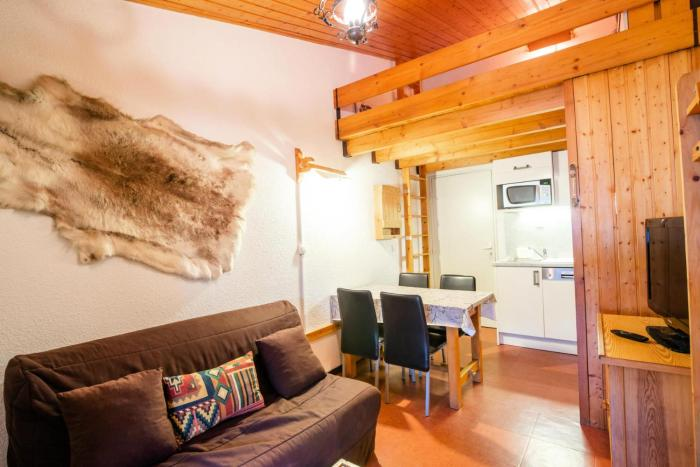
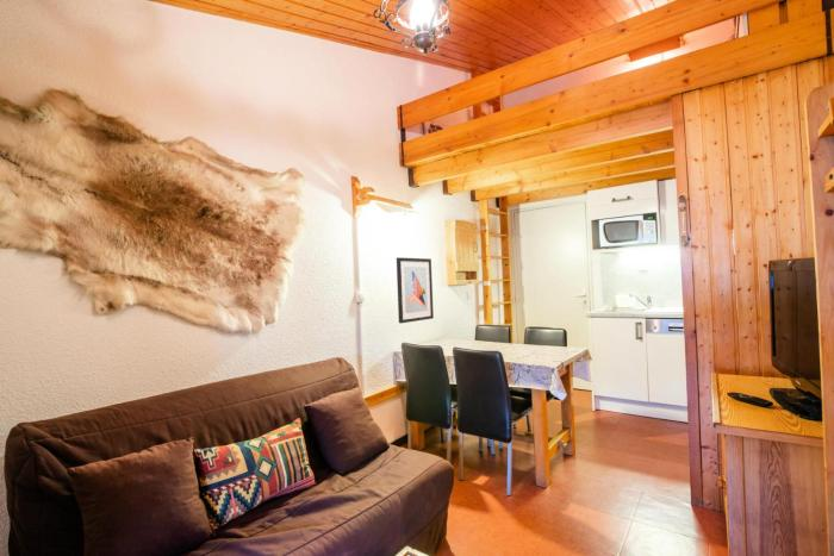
+ wall art [396,256,435,325]
